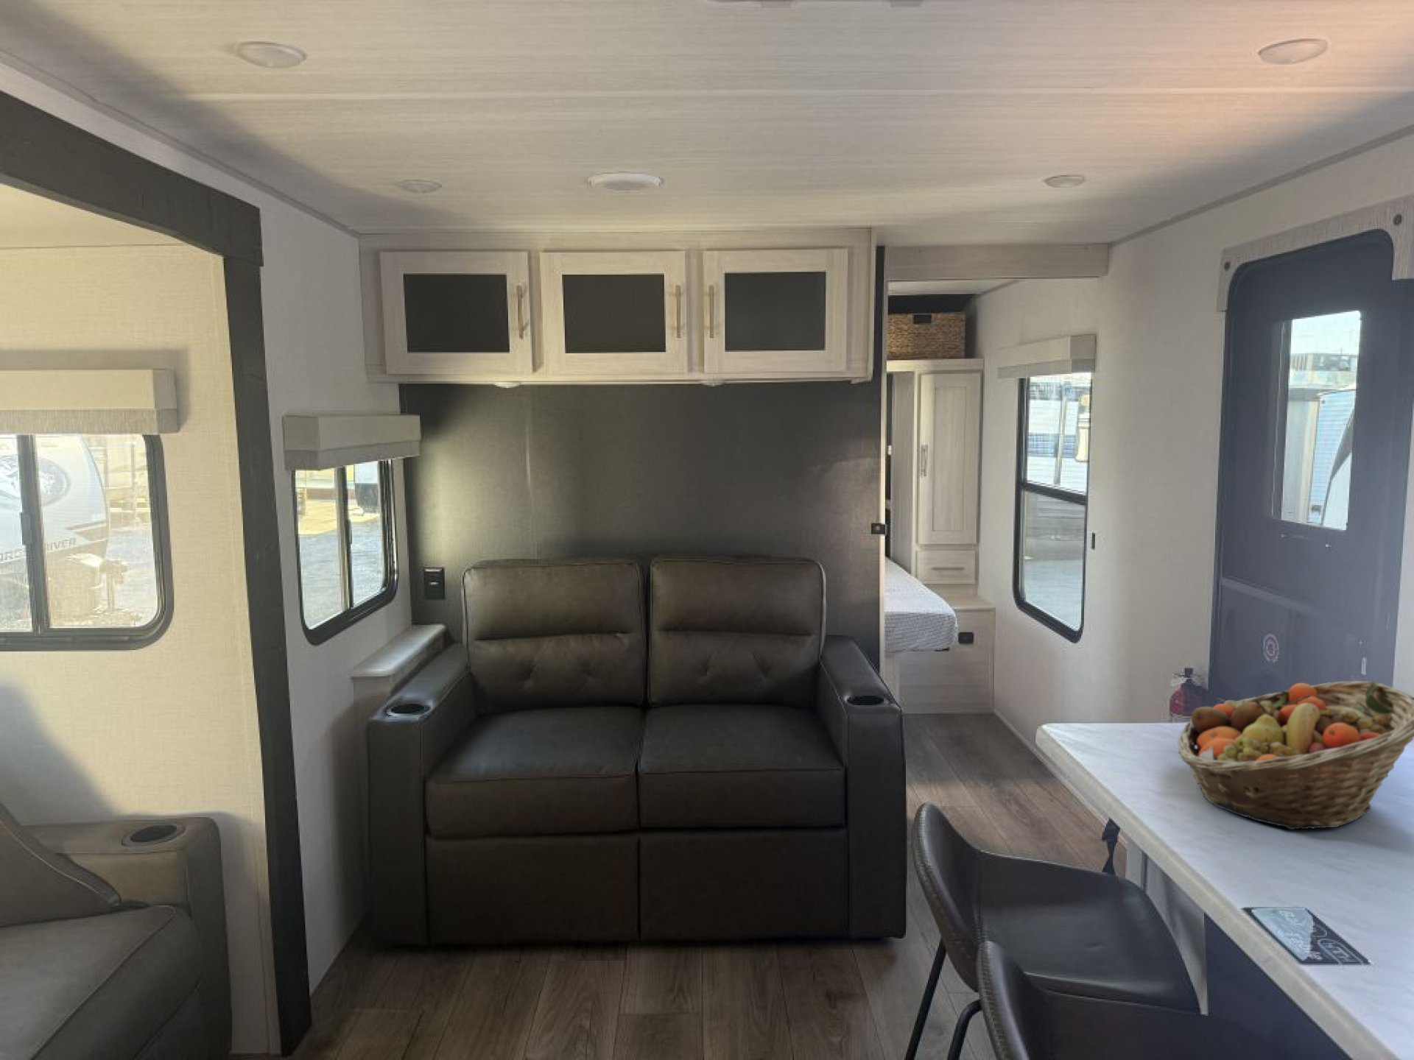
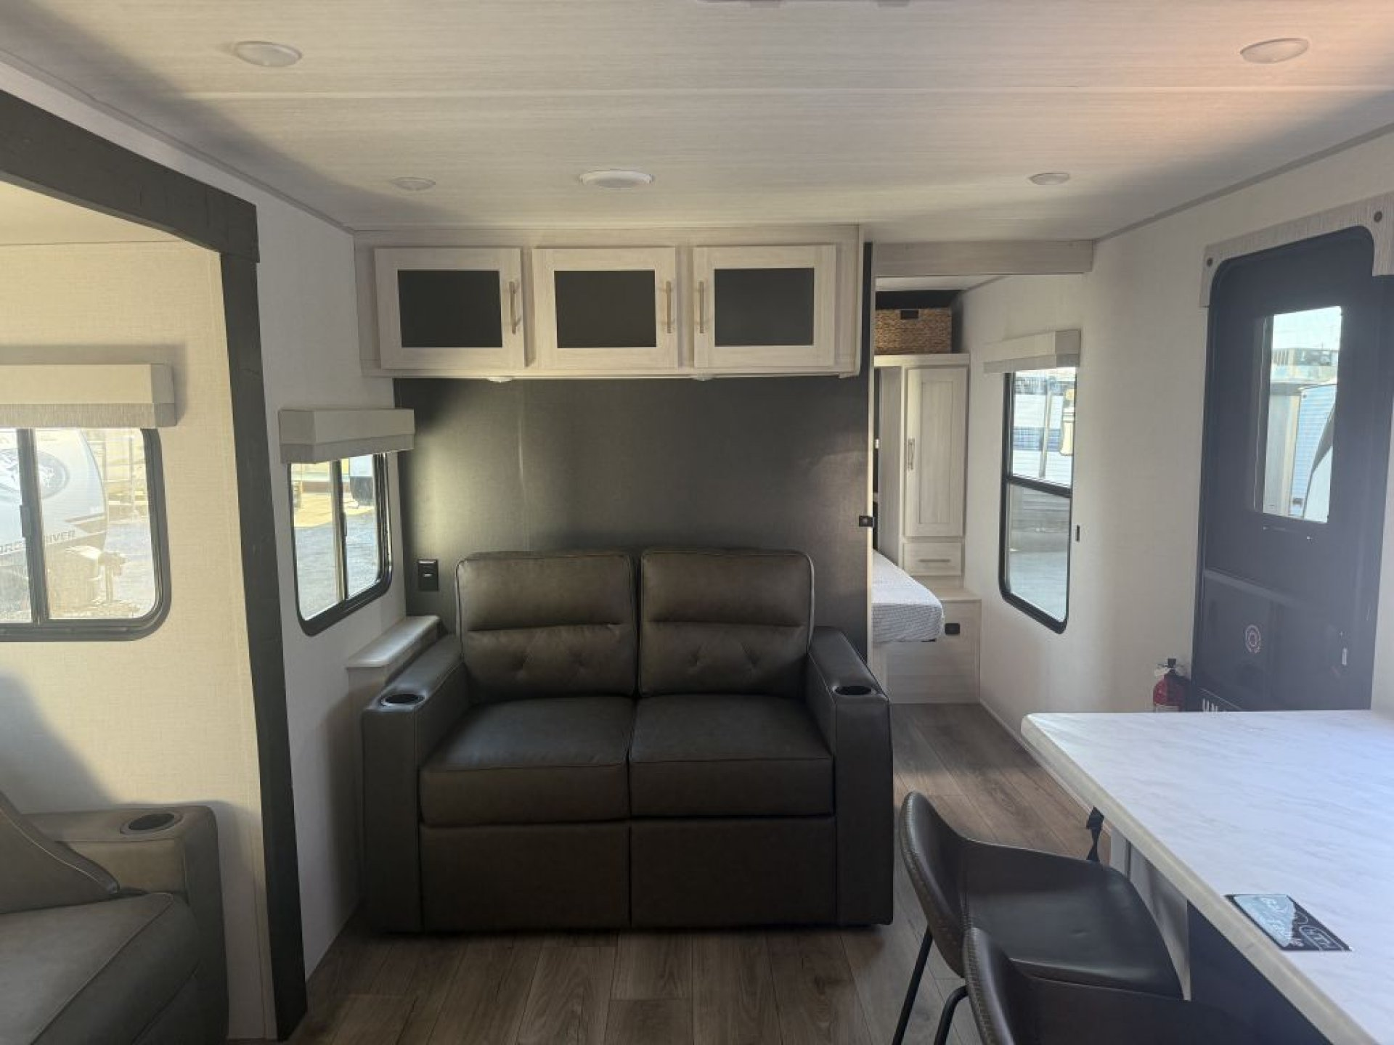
- fruit basket [1177,681,1414,831]
